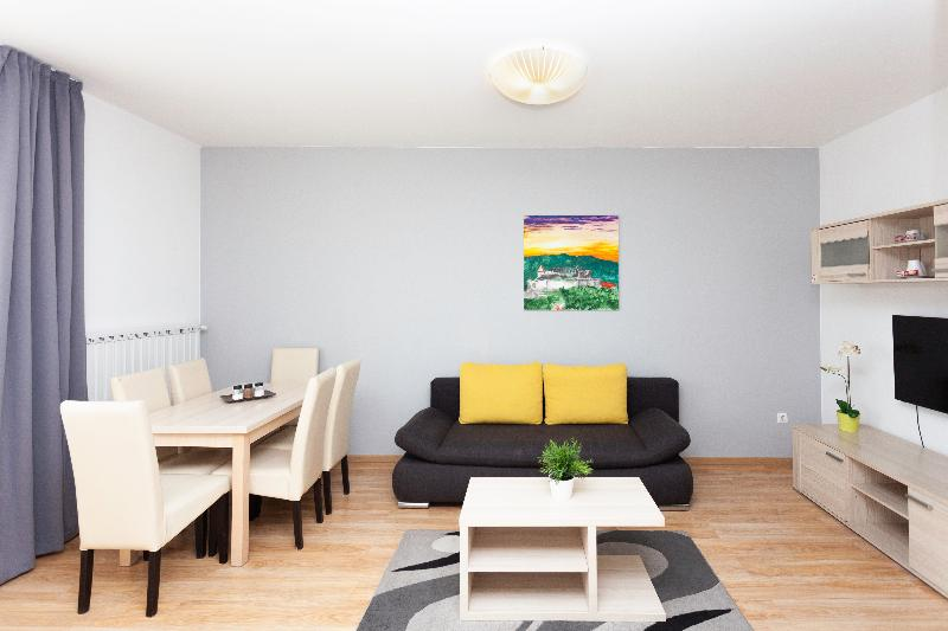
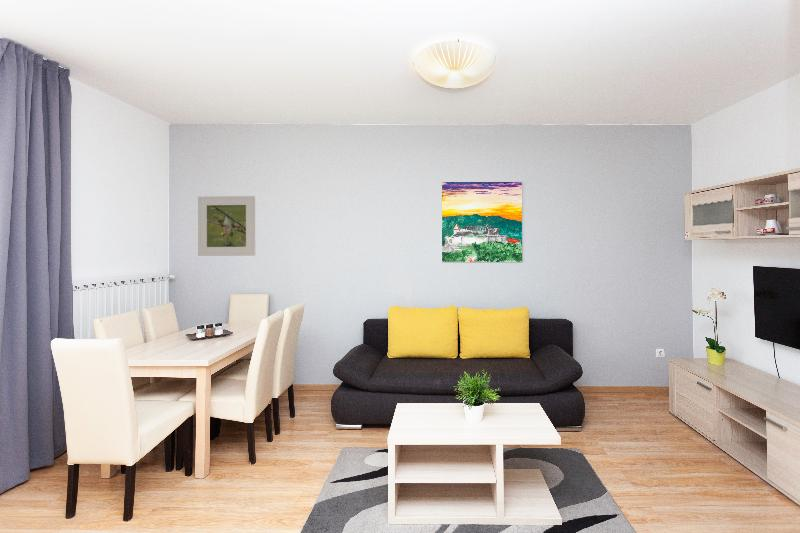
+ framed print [197,195,256,257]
